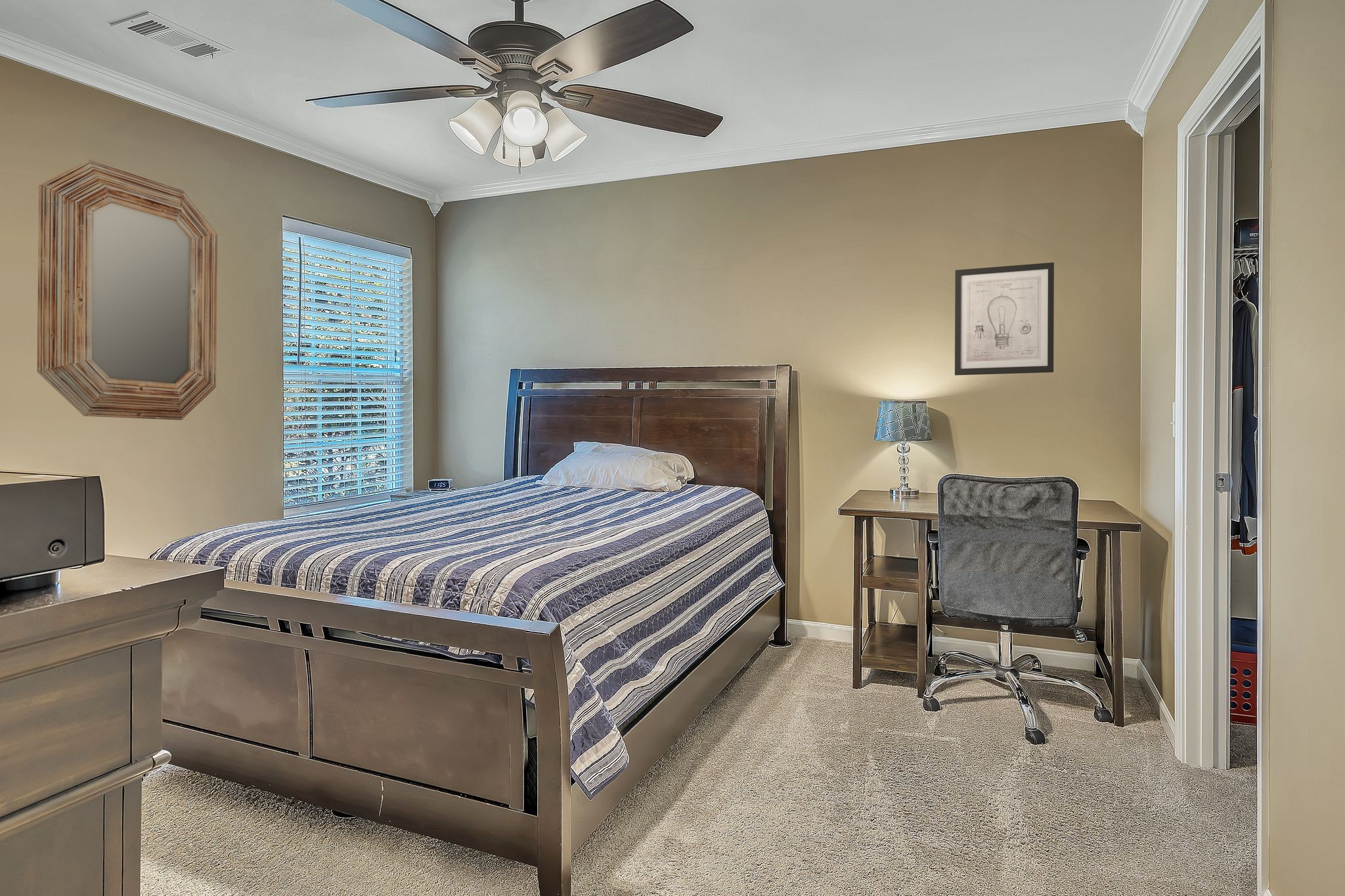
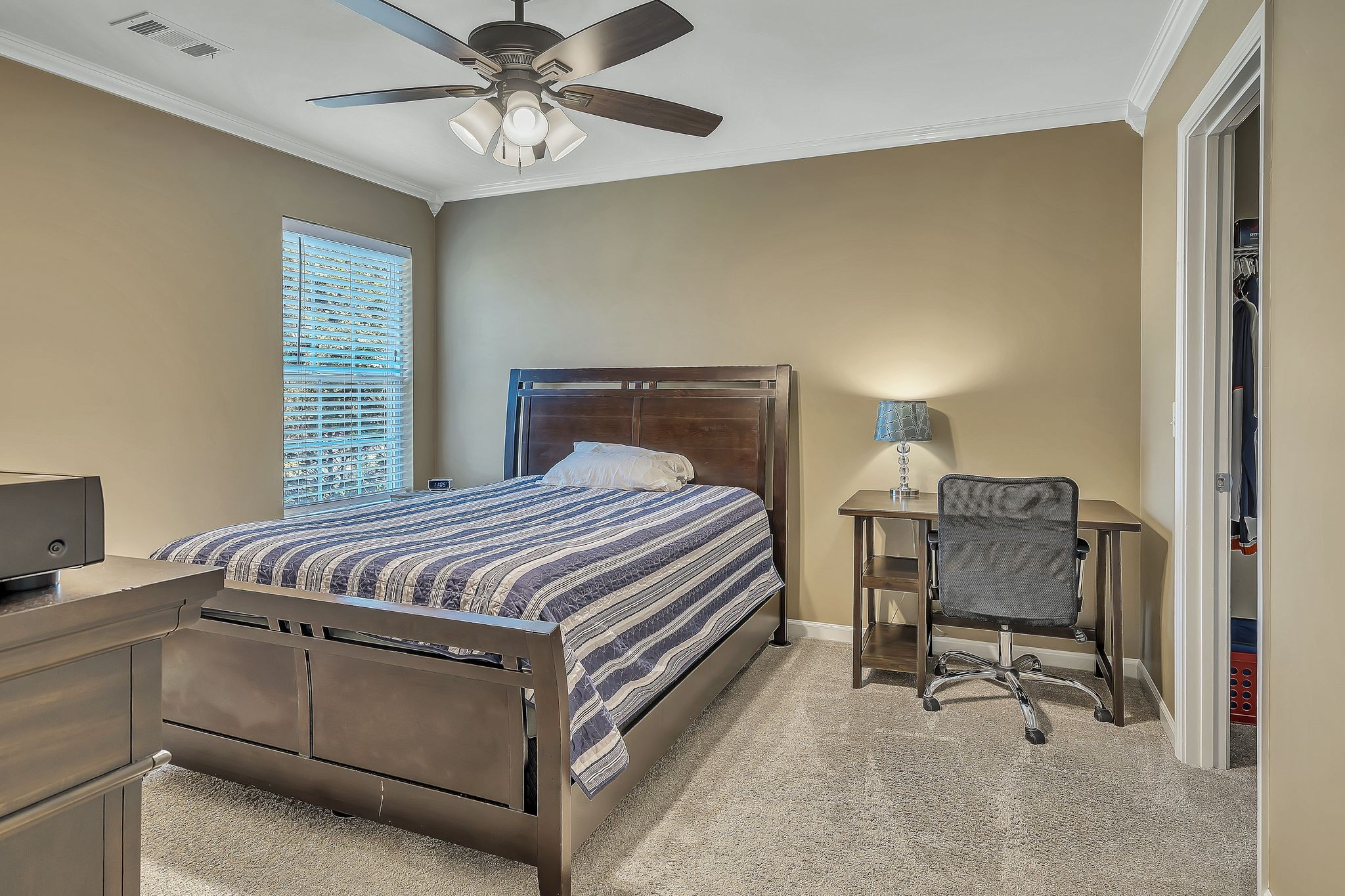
- home mirror [37,160,218,421]
- wall art [954,262,1055,376]
